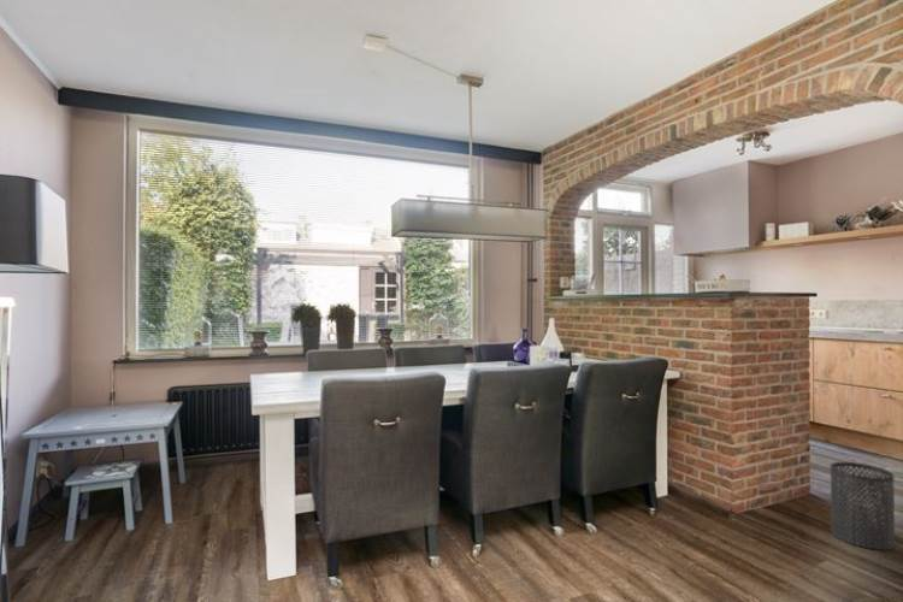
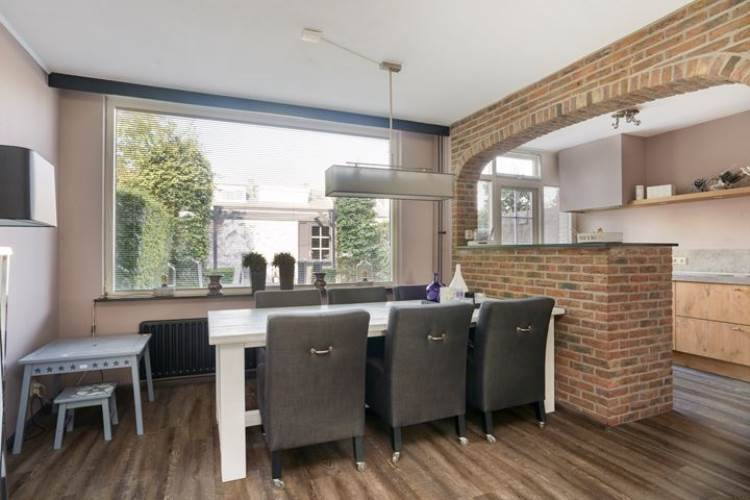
- trash can [830,461,896,551]
